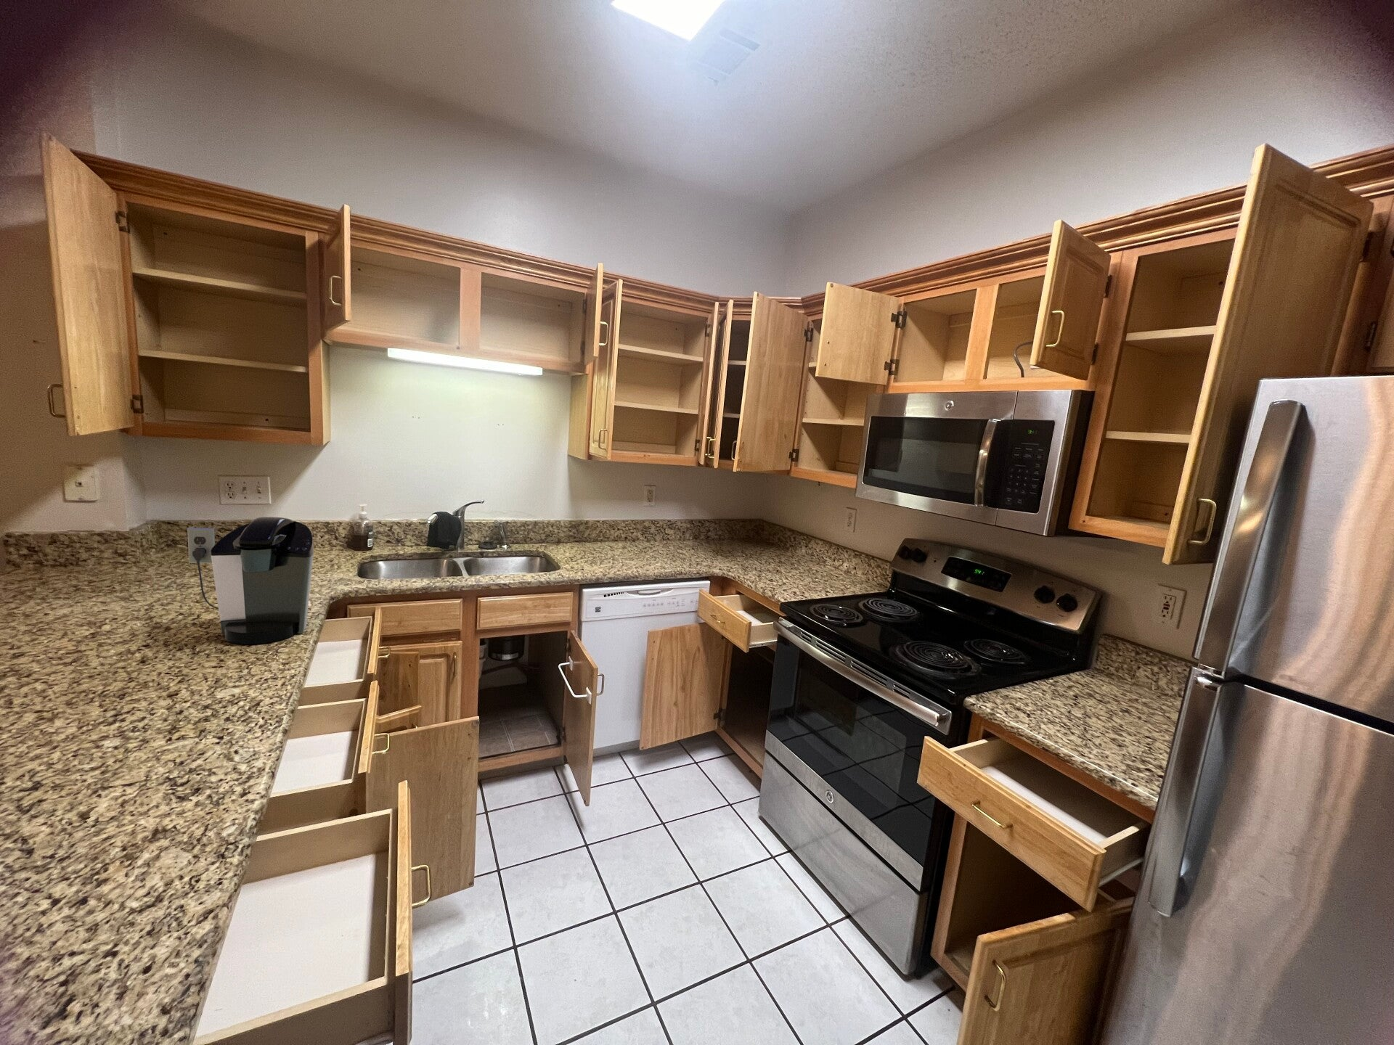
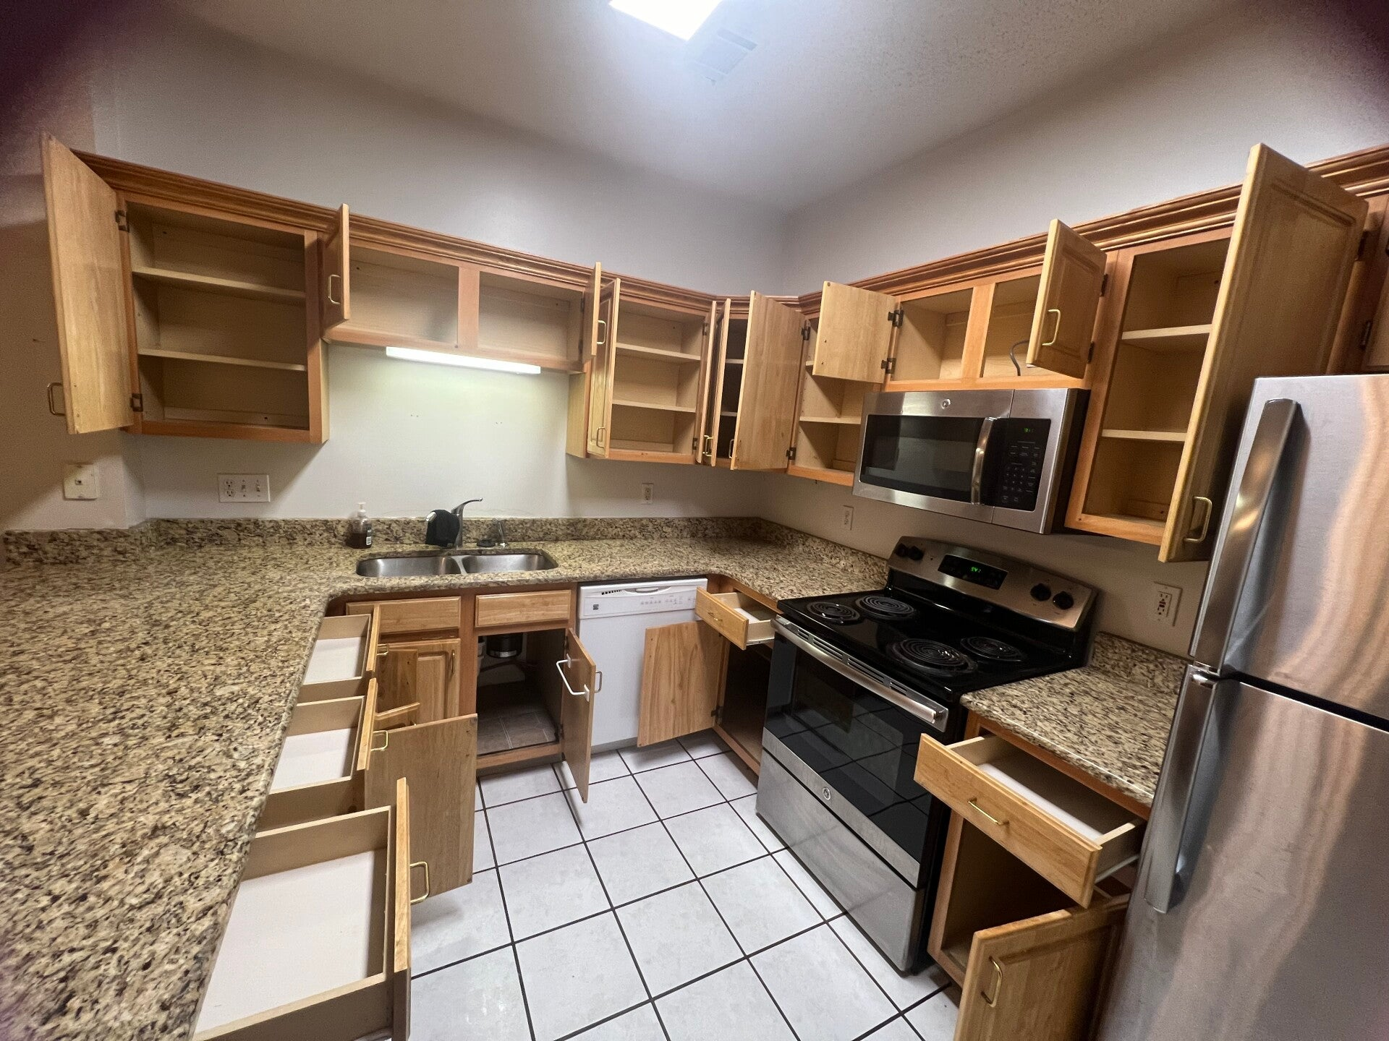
- coffee maker [187,516,314,645]
